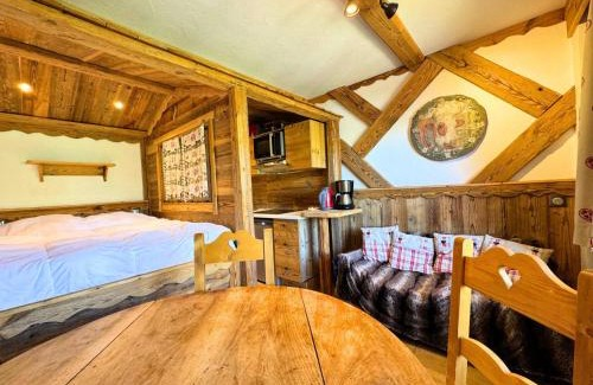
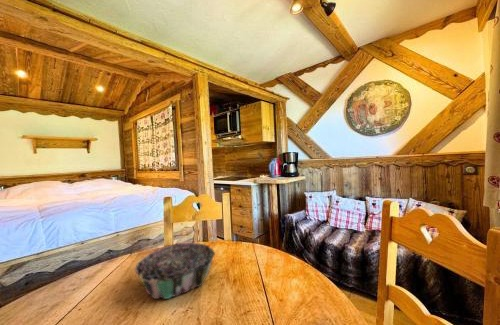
+ decorative bowl [133,241,216,300]
